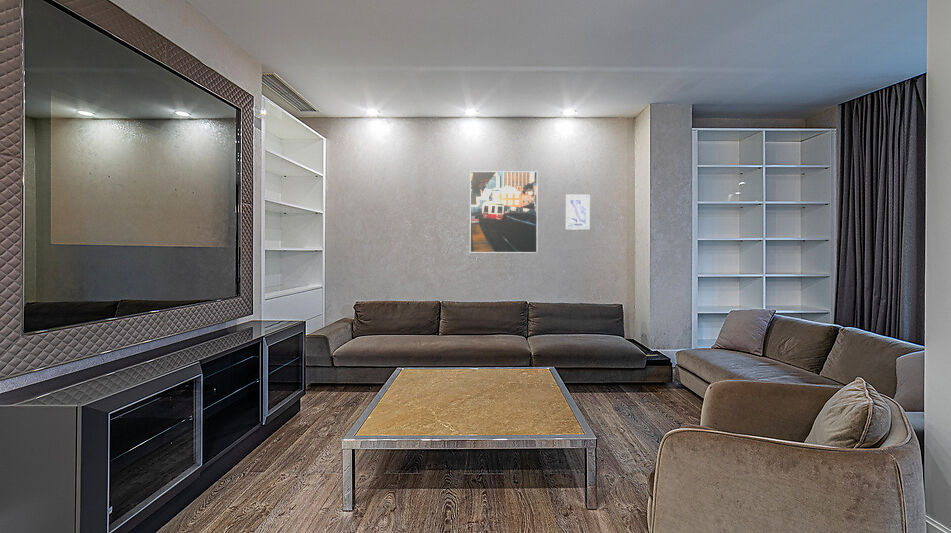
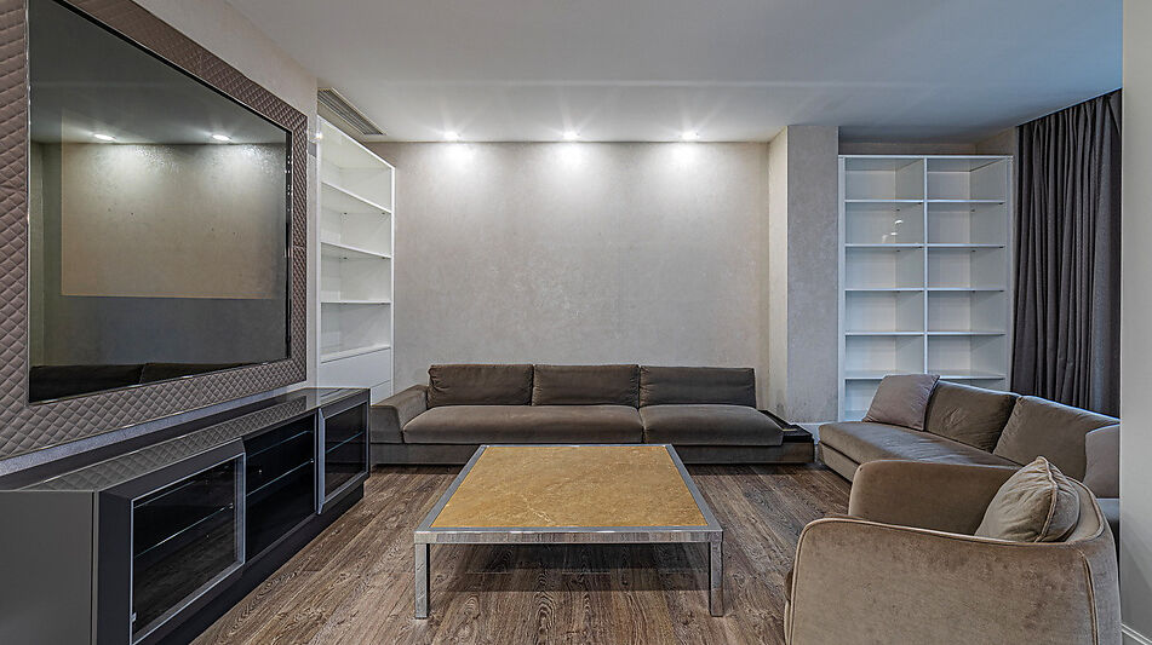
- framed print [469,170,539,254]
- wall art [565,194,591,231]
